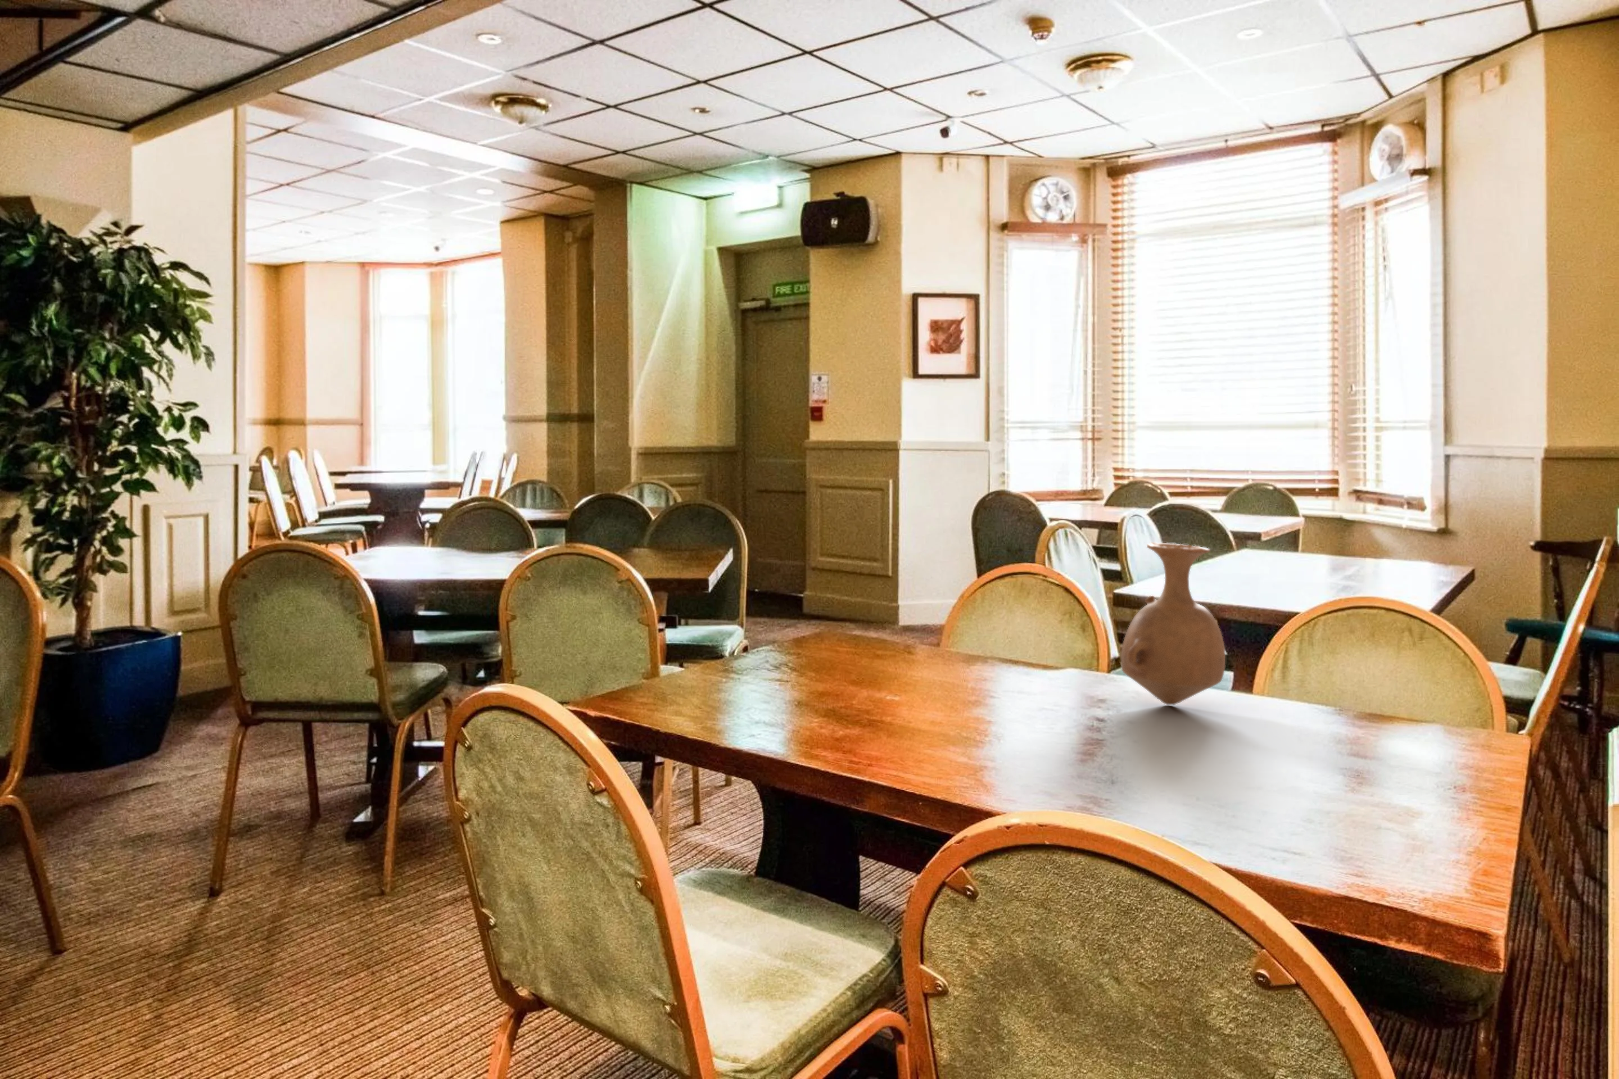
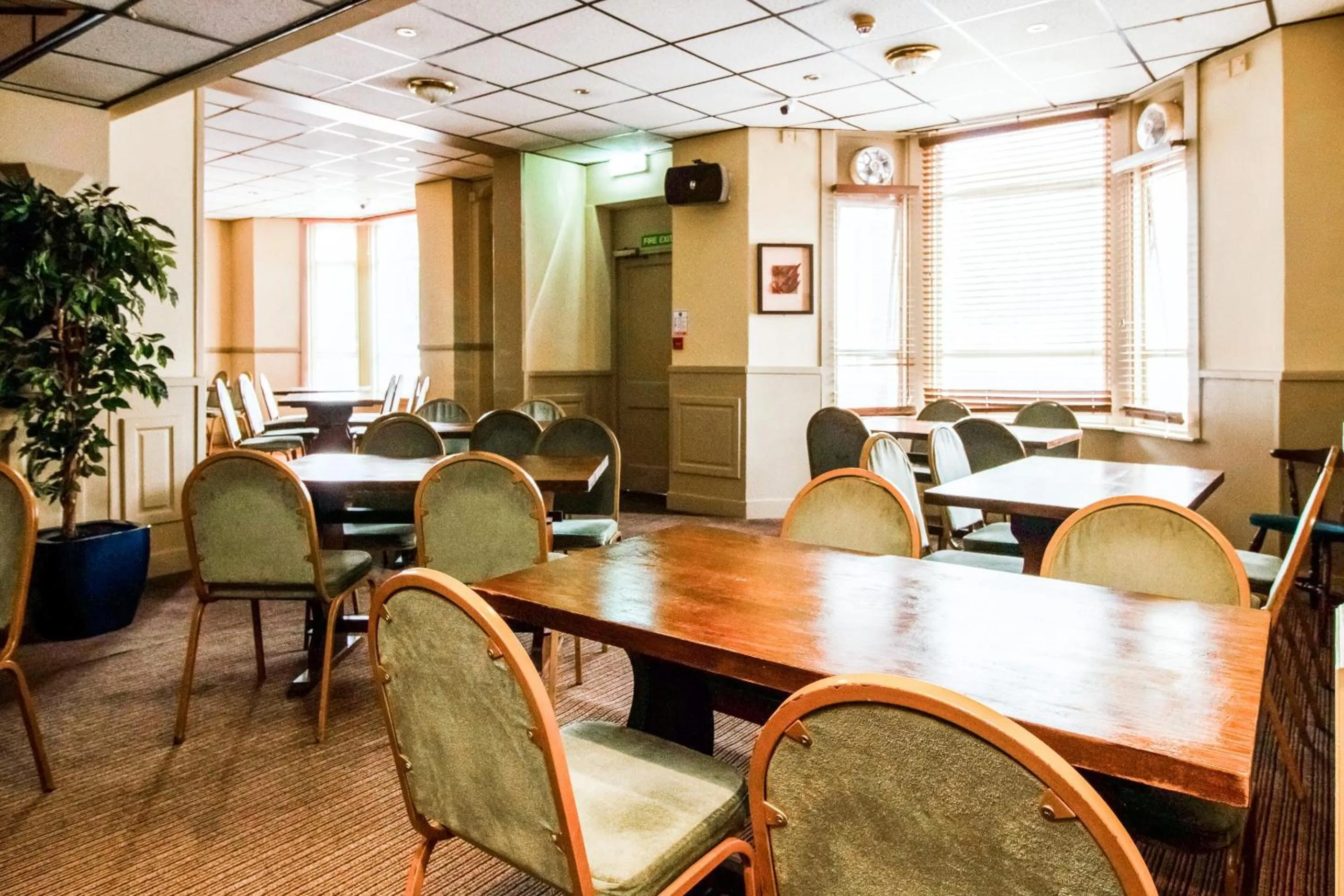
- vase [1121,541,1226,706]
